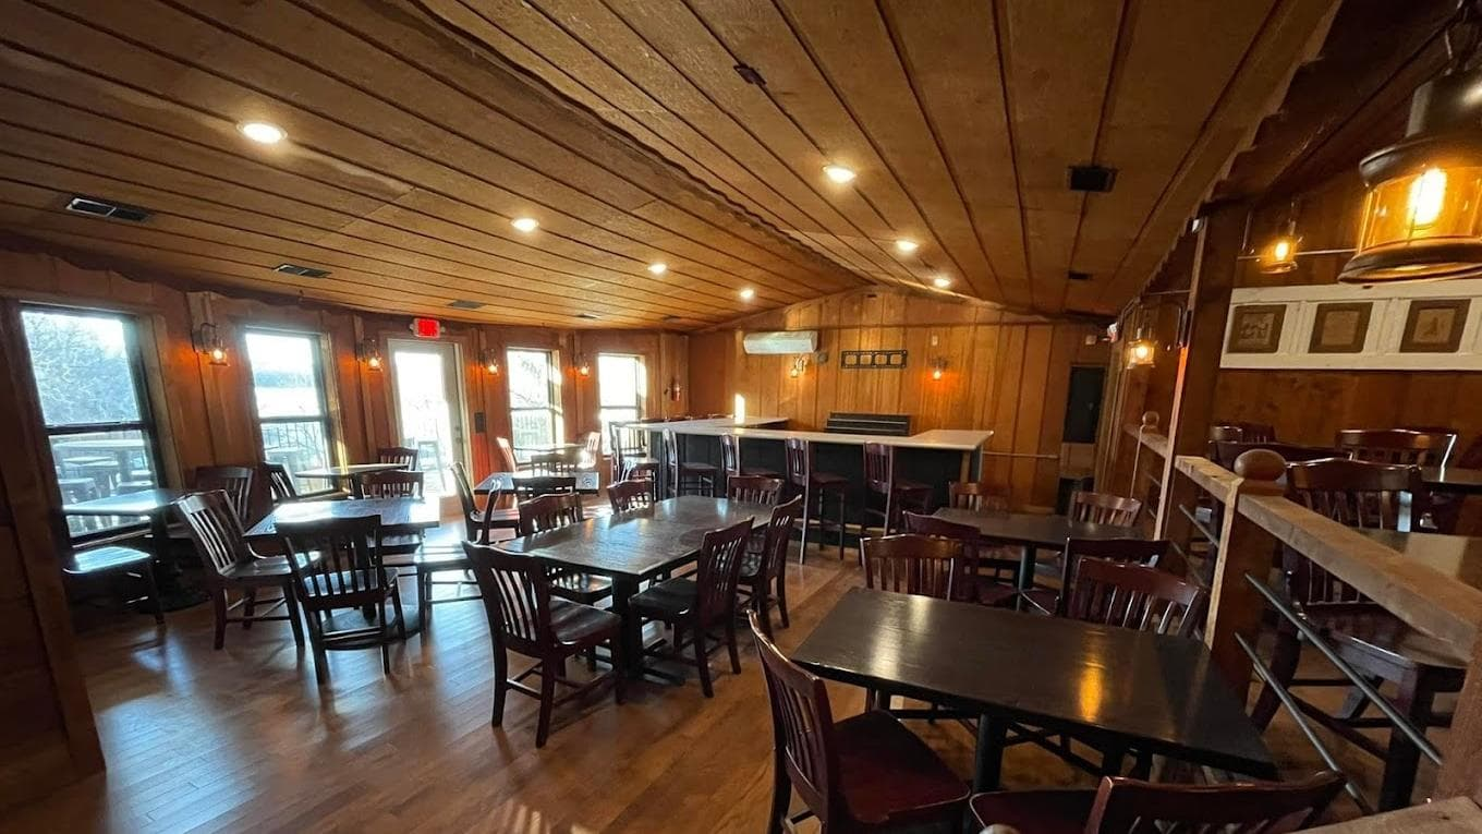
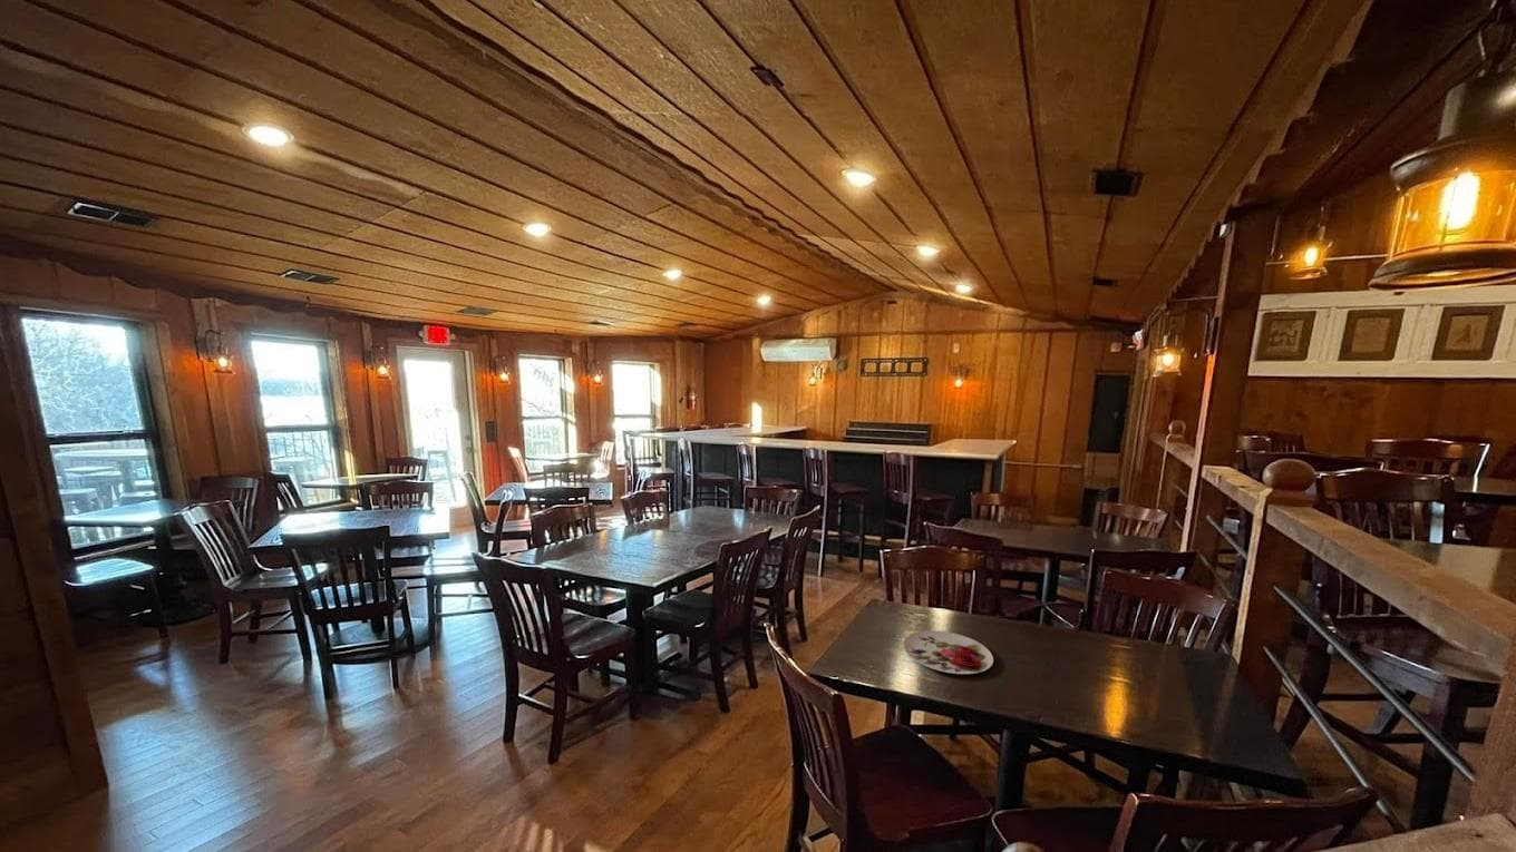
+ plate [902,629,994,675]
